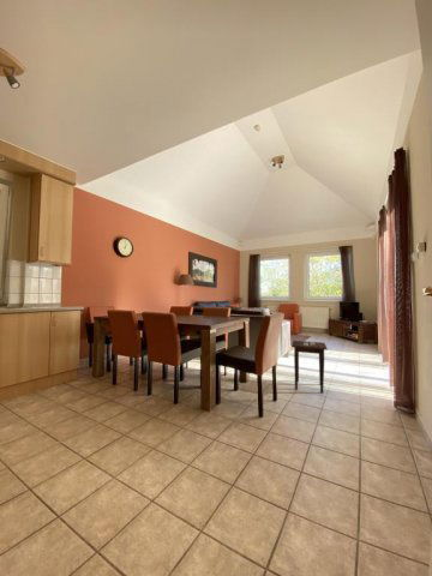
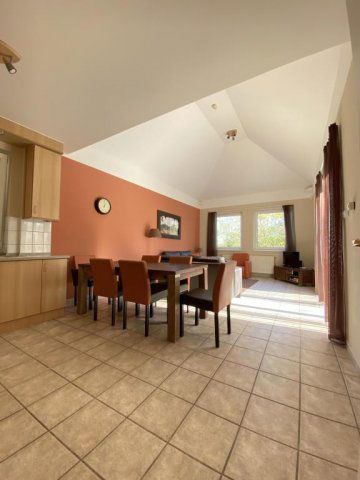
- side table [290,340,329,394]
